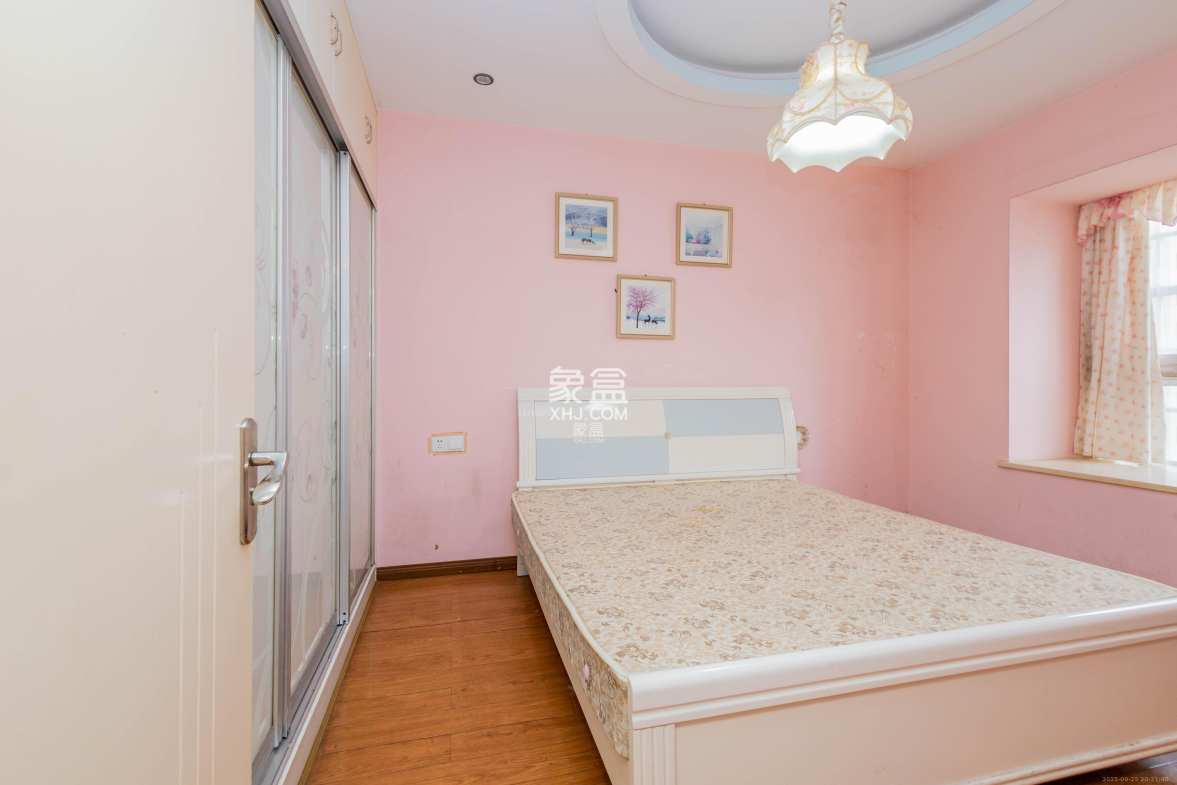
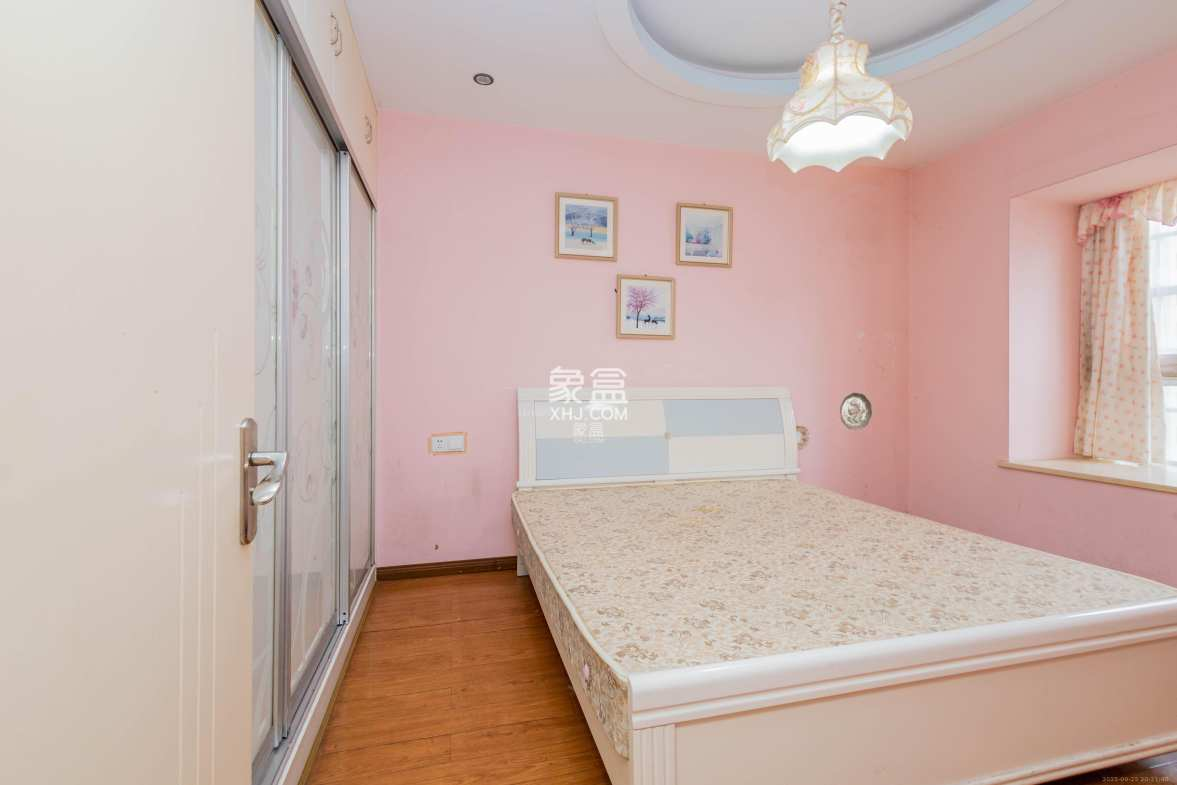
+ decorative plate [839,392,873,431]
